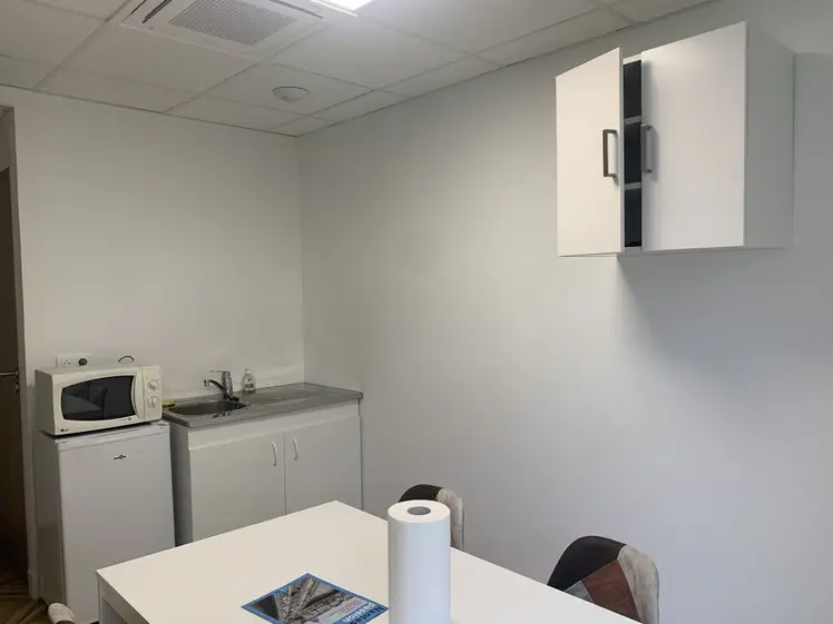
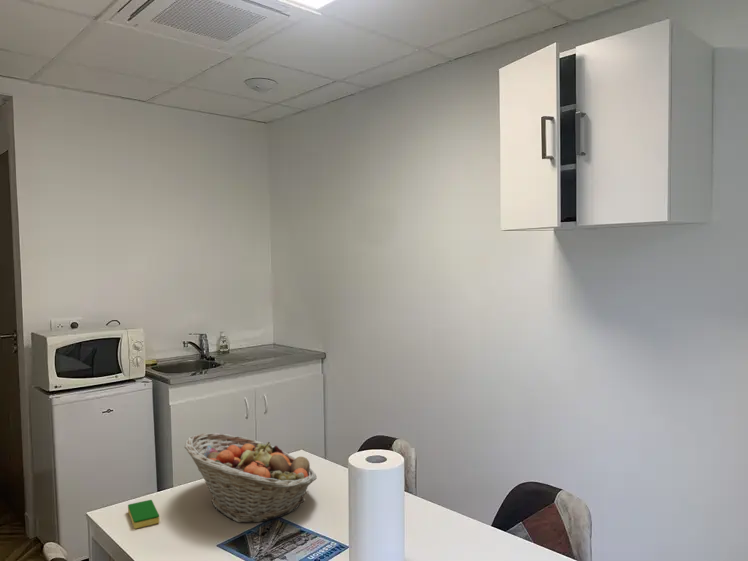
+ dish sponge [127,499,160,530]
+ fruit basket [183,432,318,524]
